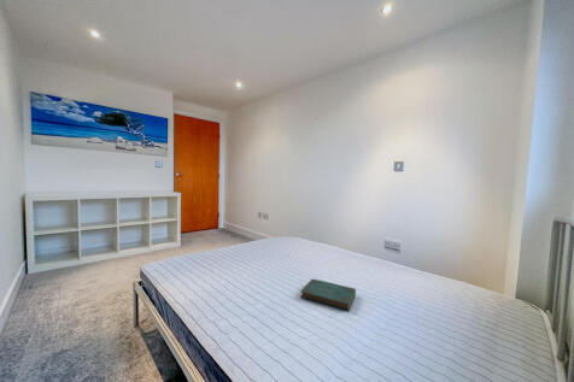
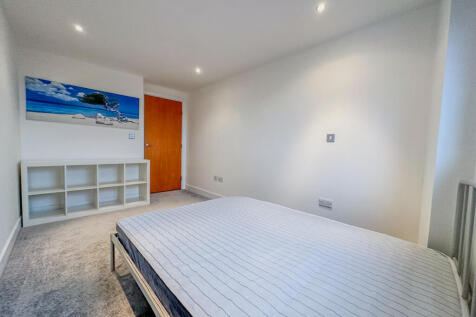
- book [299,277,357,312]
